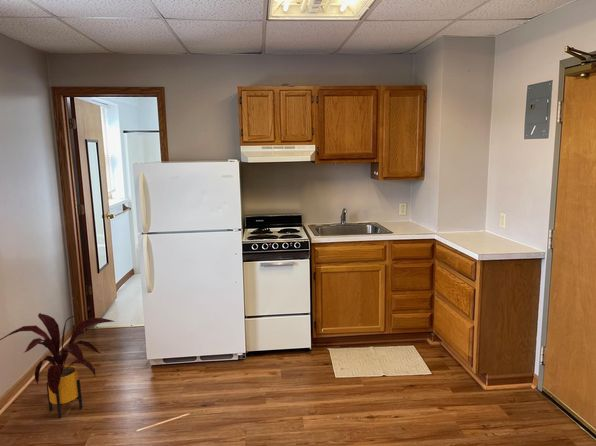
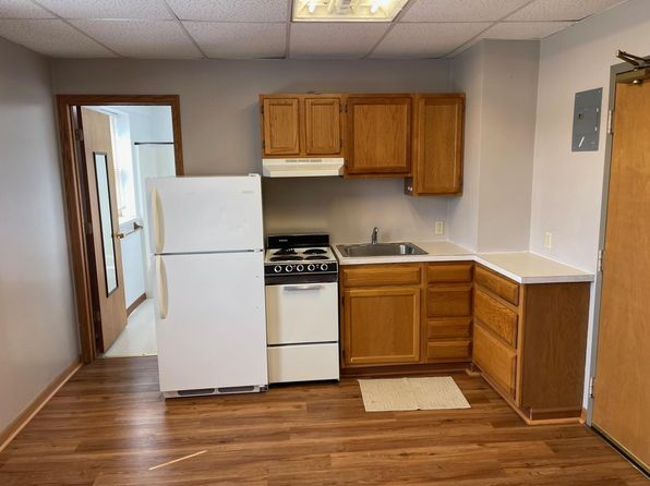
- house plant [0,312,116,419]
